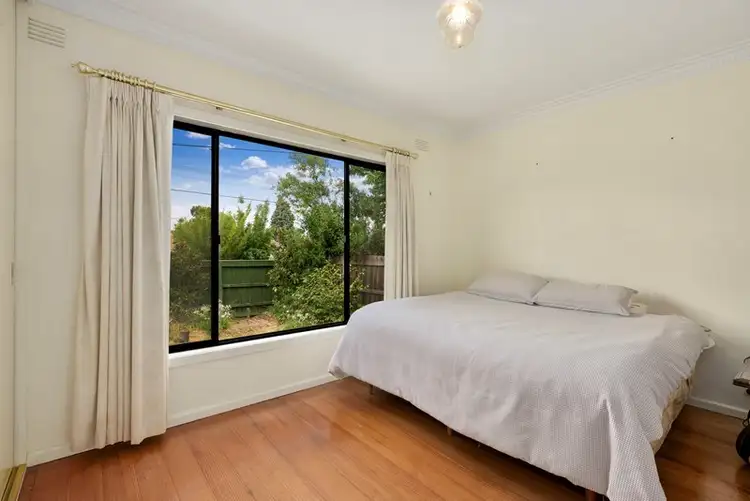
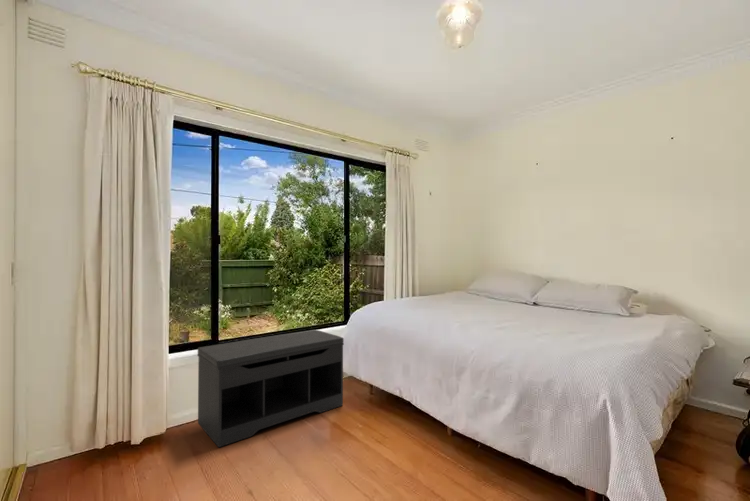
+ bench [196,329,345,448]
